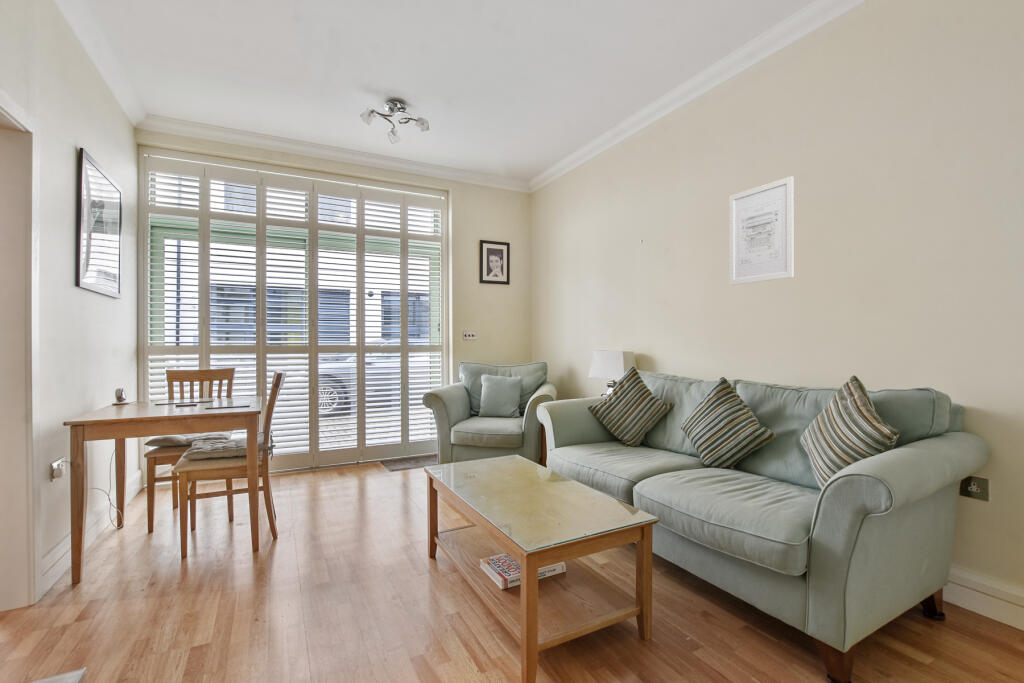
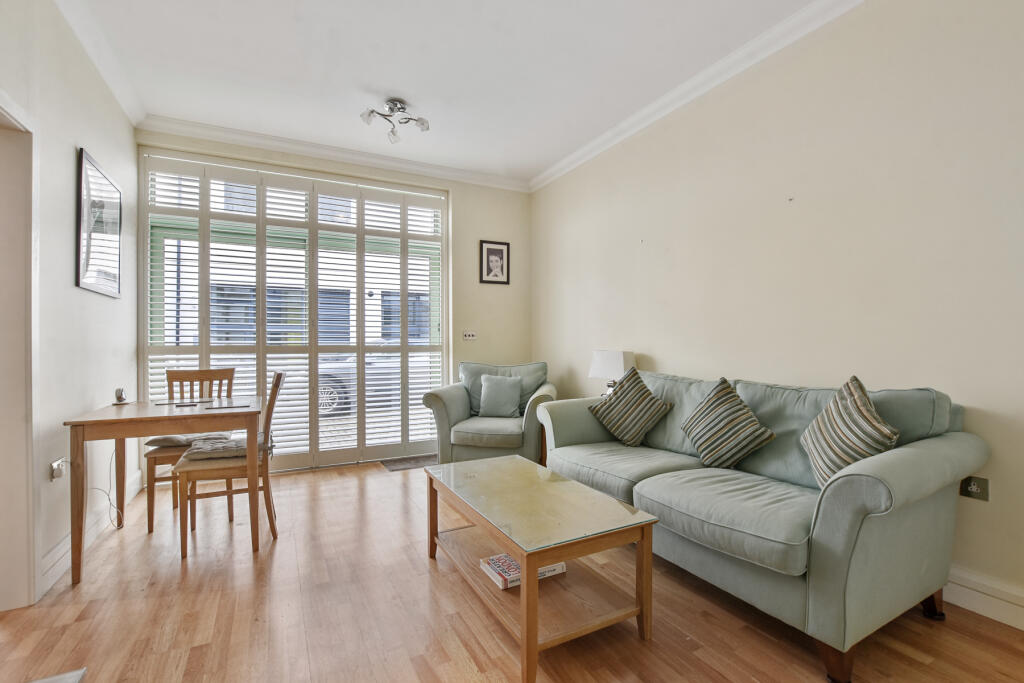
- wall art [728,175,794,286]
